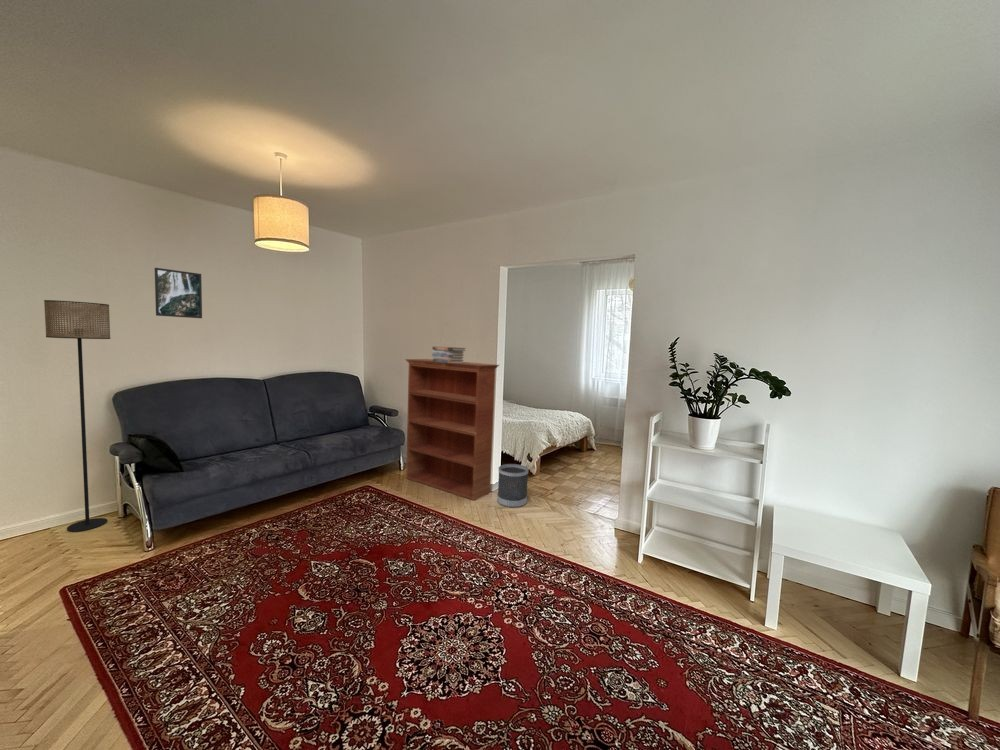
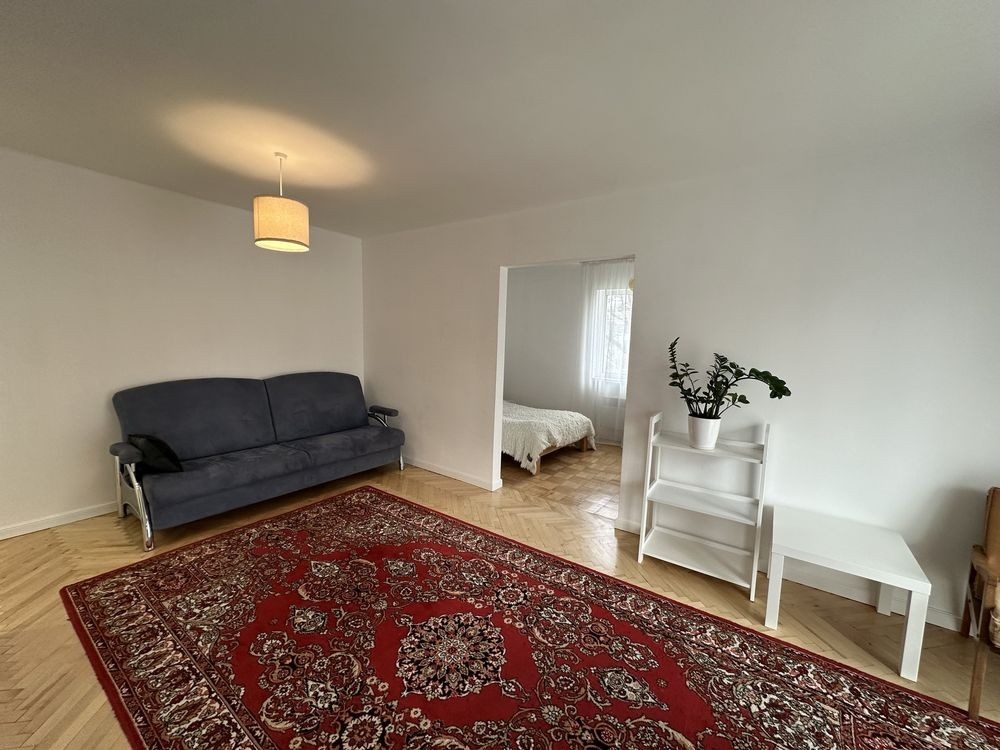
- wastebasket [496,463,529,509]
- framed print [154,267,203,319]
- floor lamp [43,299,111,533]
- bookcase [404,358,500,502]
- book stack [431,346,467,363]
